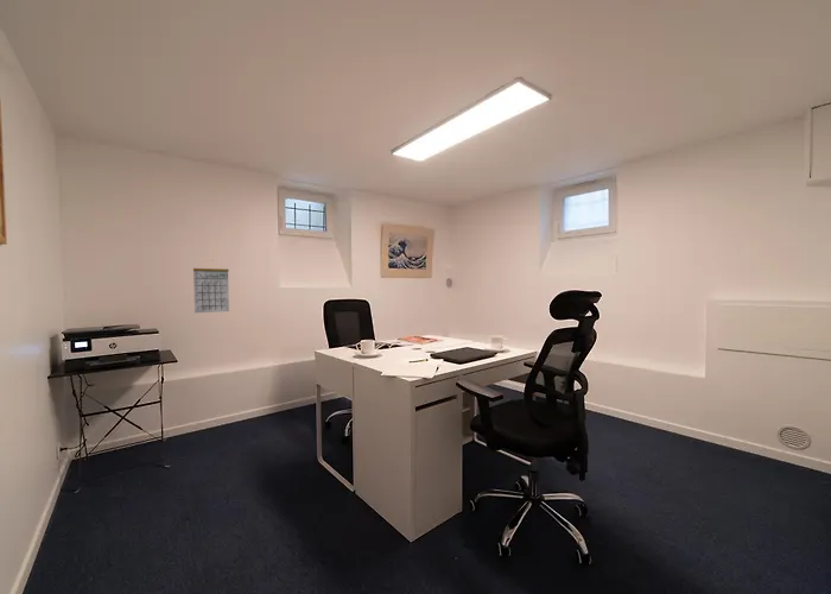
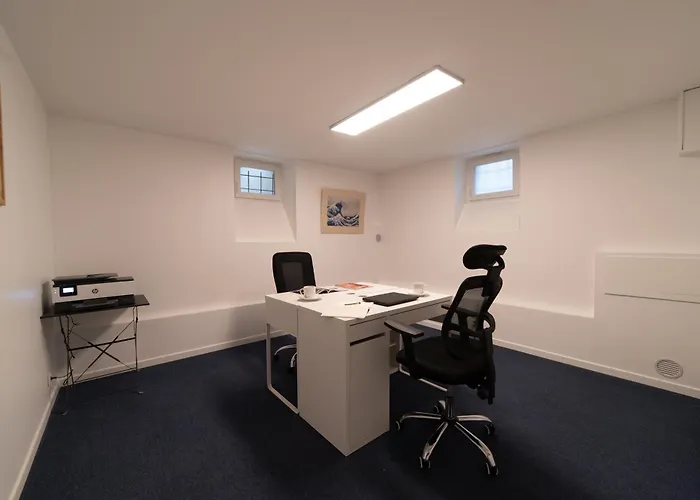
- calendar [192,259,230,314]
